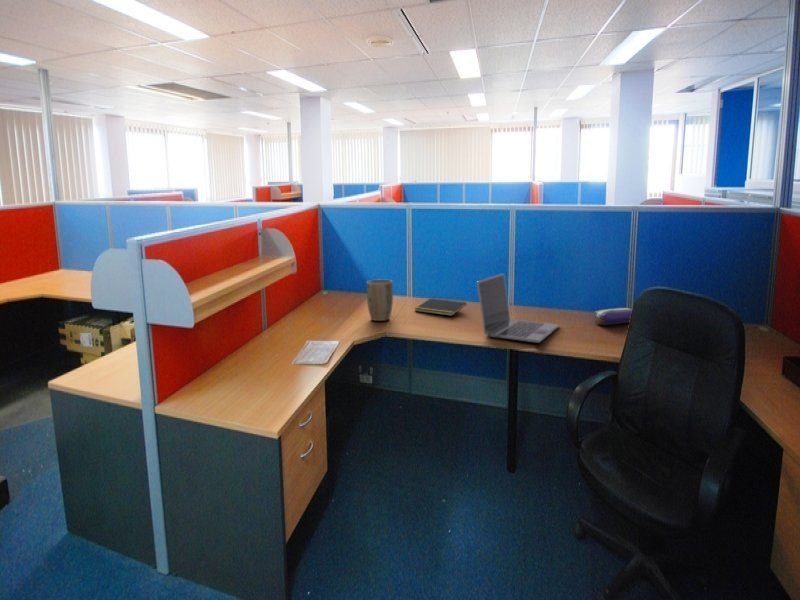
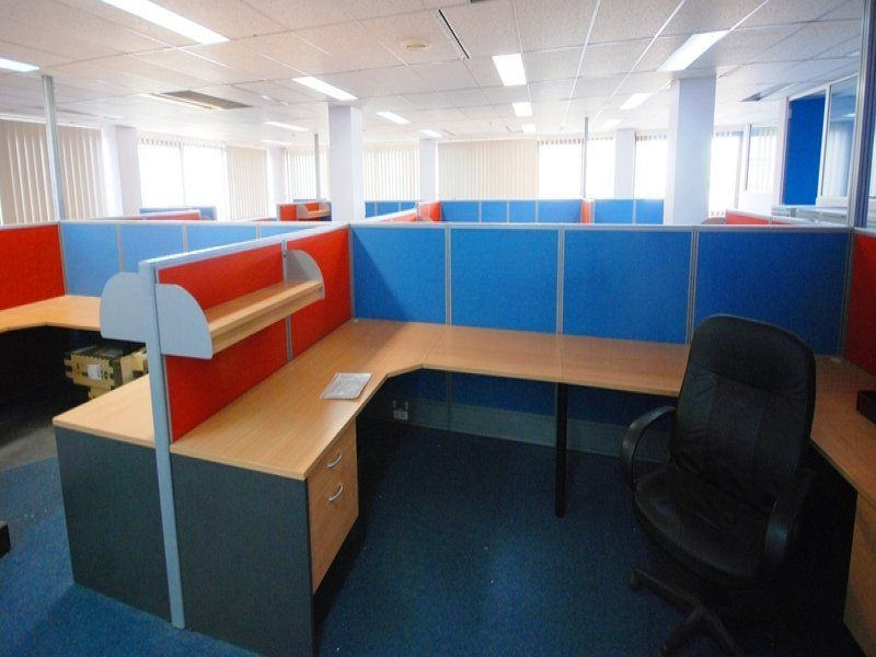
- plant pot [366,279,394,322]
- laptop [476,273,560,344]
- pencil case [594,307,633,326]
- notepad [414,298,467,317]
